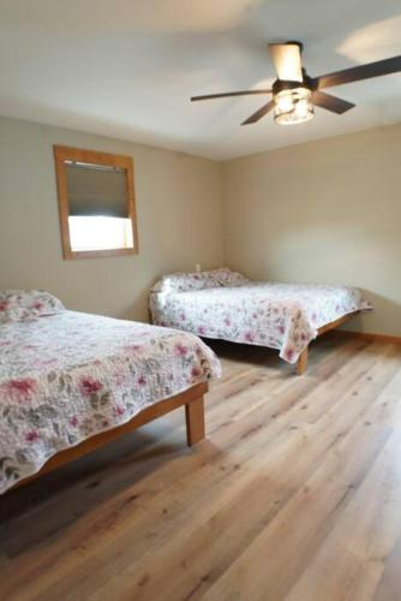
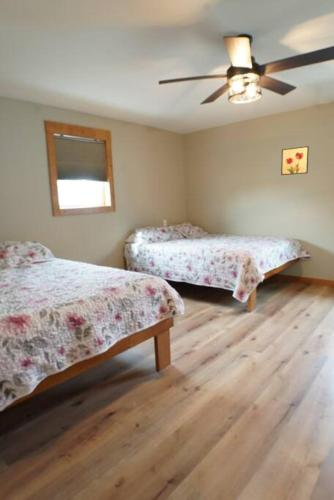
+ wall art [280,145,310,176]
